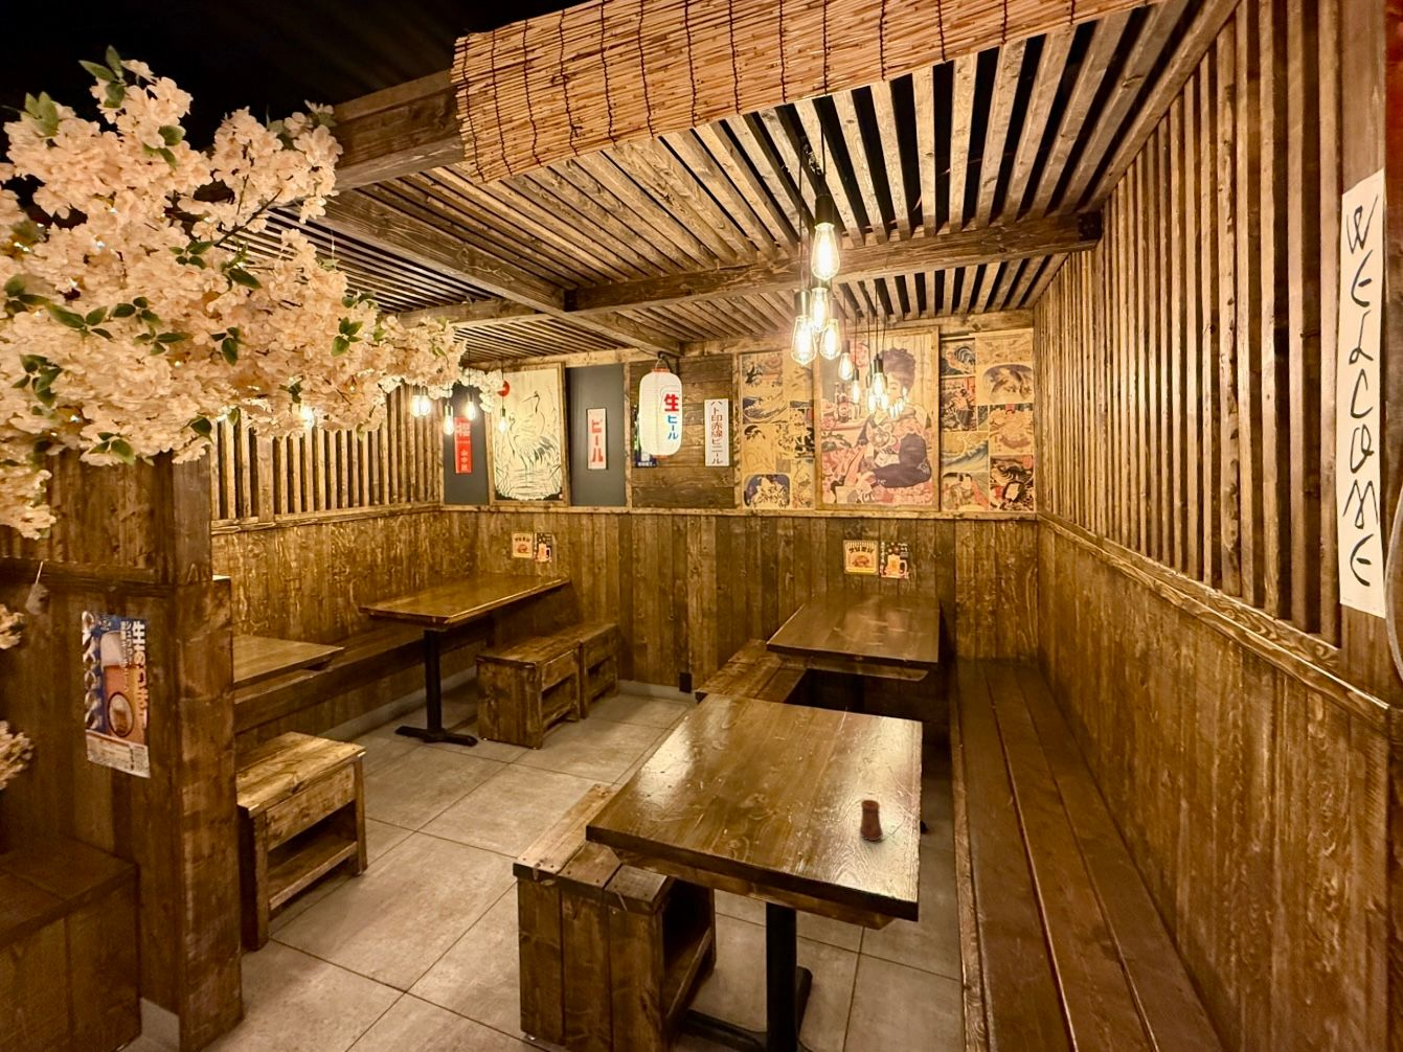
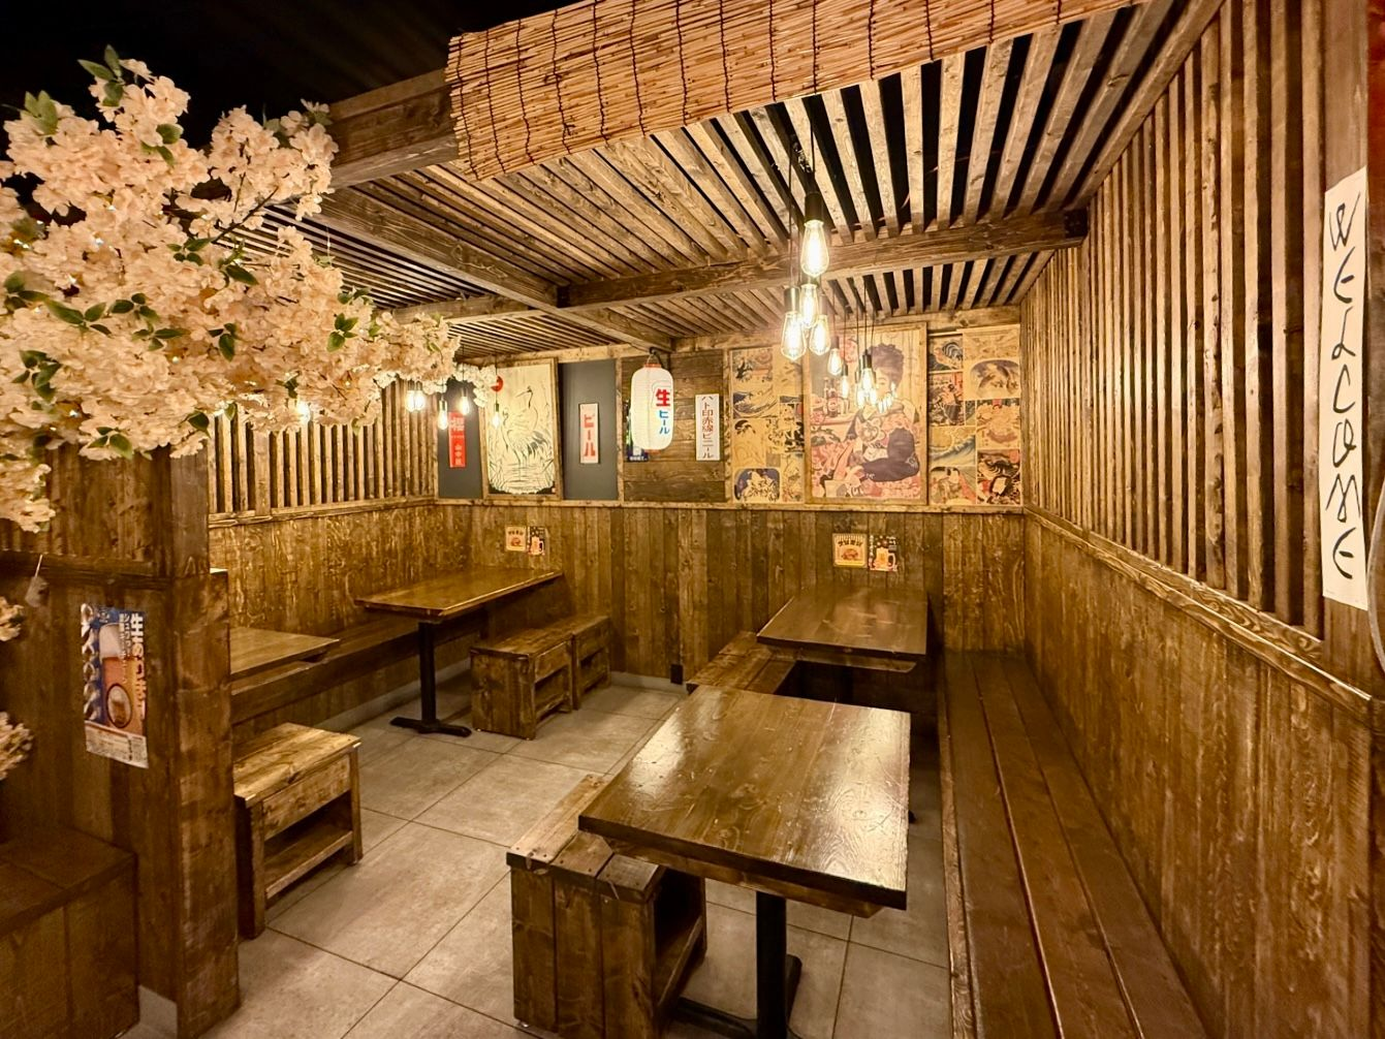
- cup [858,798,884,842]
